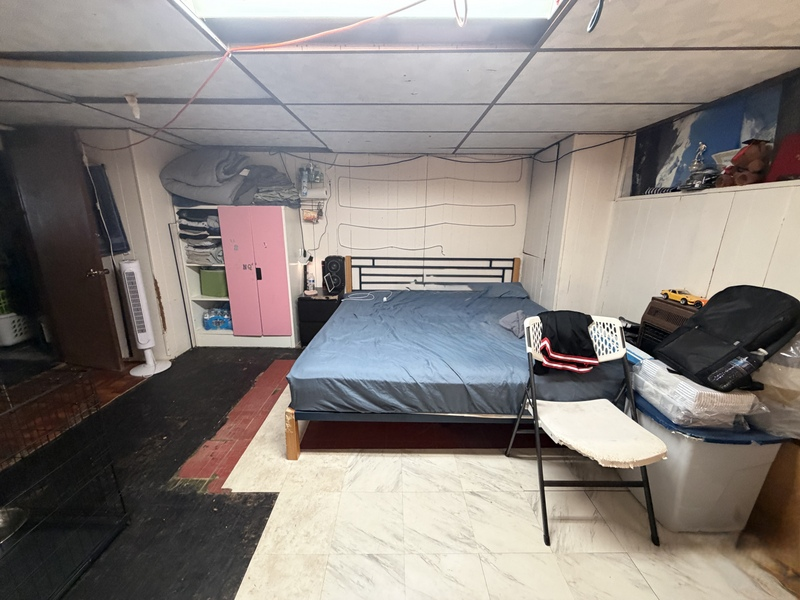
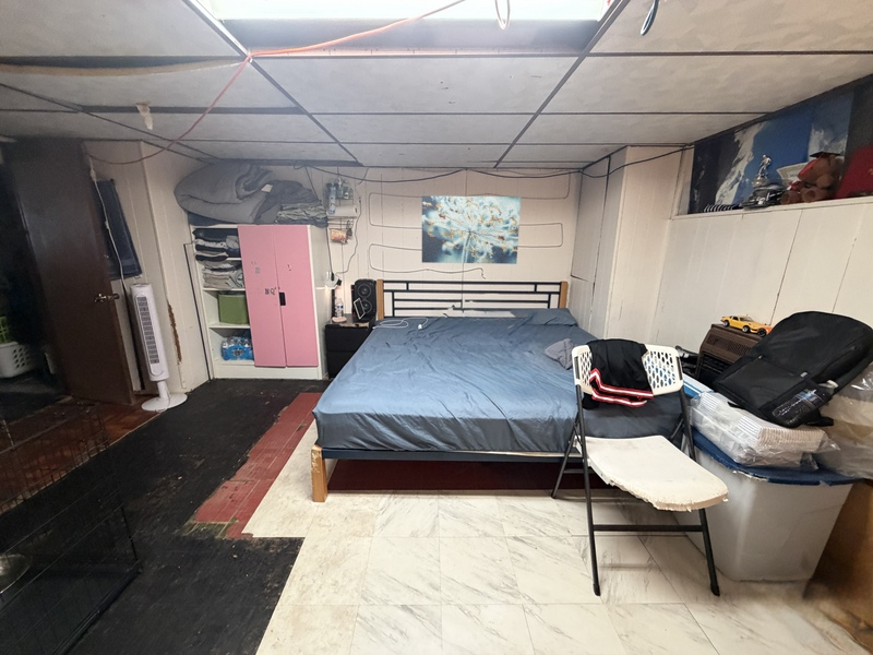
+ wall art [421,195,522,265]
